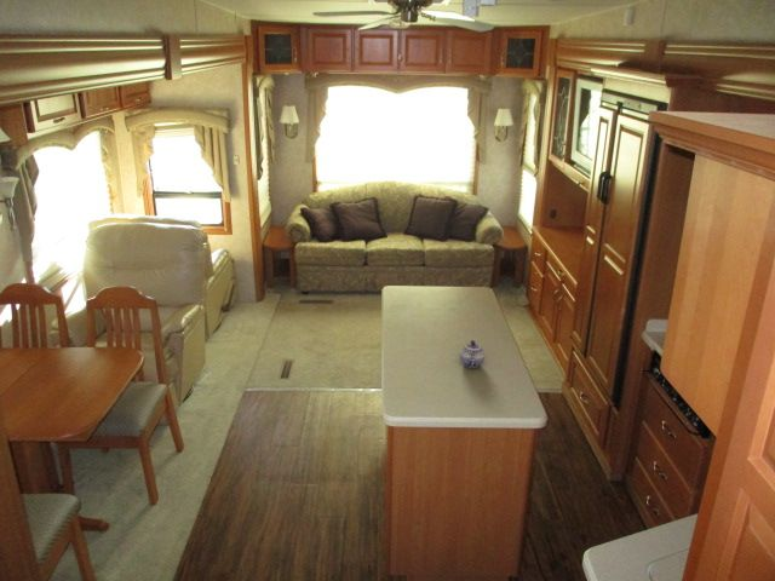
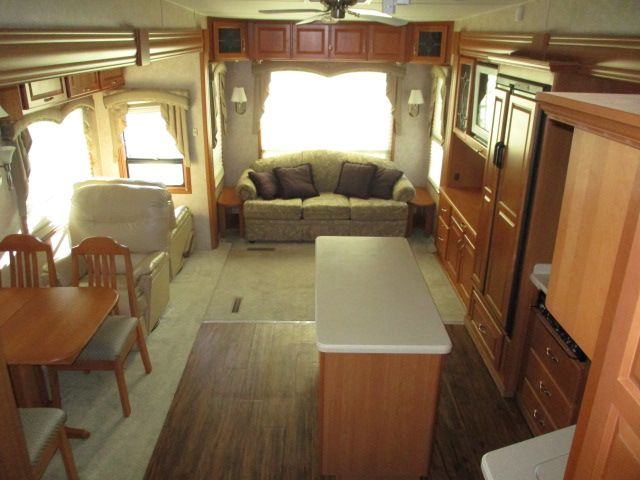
- teapot [459,339,486,369]
